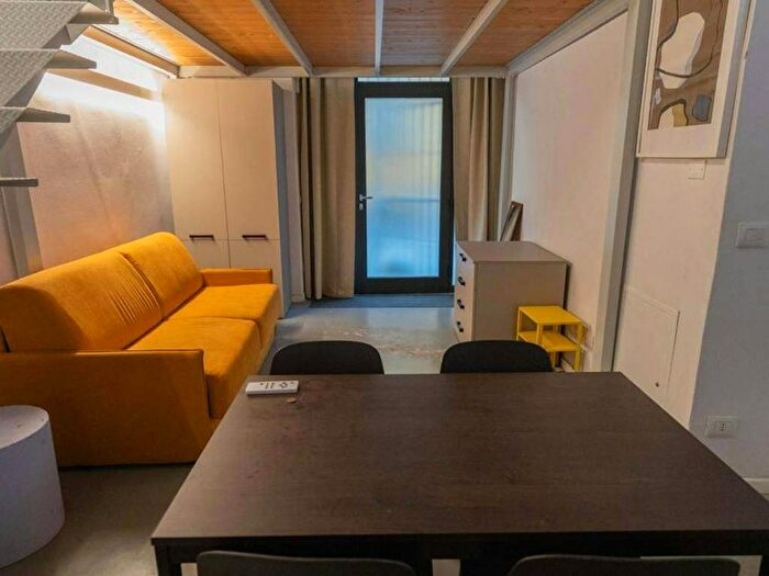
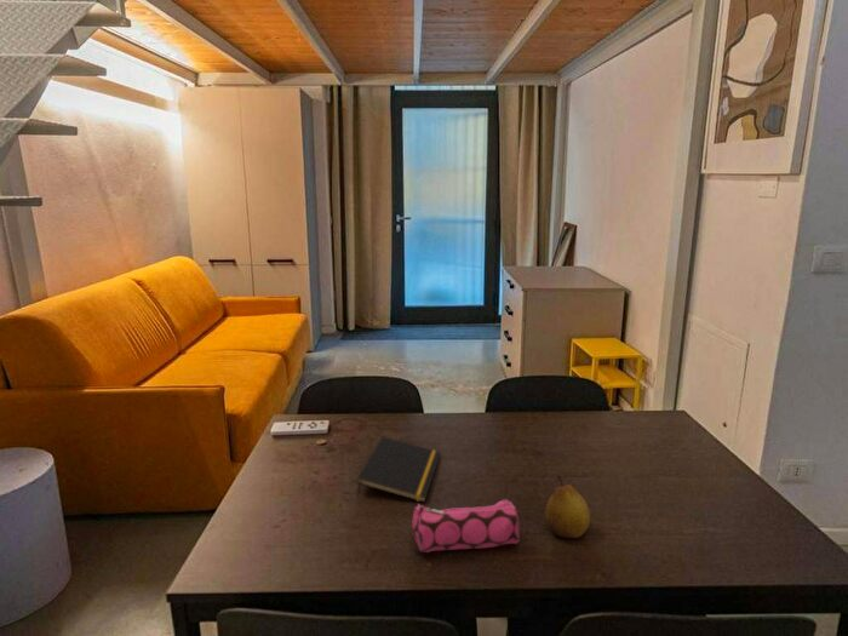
+ fruit [544,474,591,539]
+ pencil case [411,498,521,554]
+ notepad [355,435,442,504]
